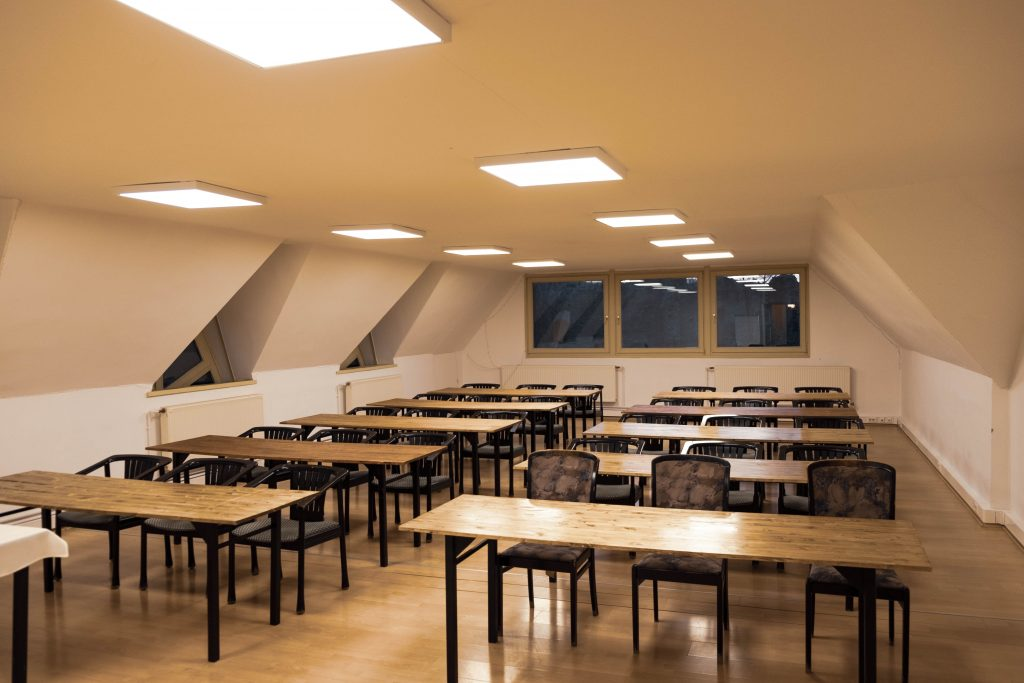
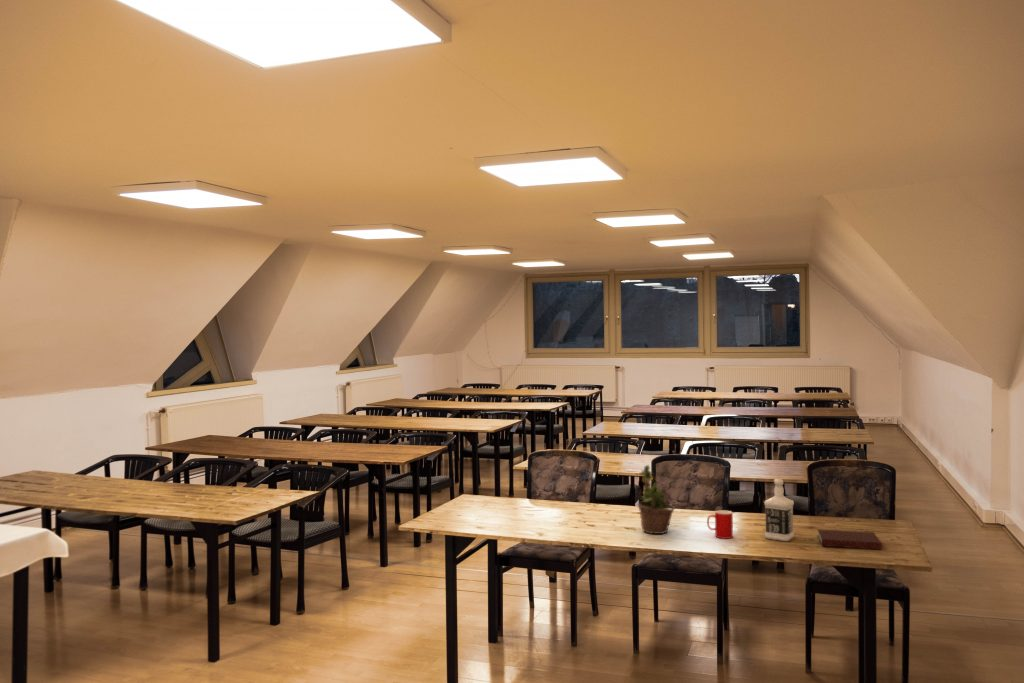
+ potted plant [637,459,676,535]
+ notebook [816,528,883,551]
+ cup [706,509,734,540]
+ bottle [764,478,795,542]
